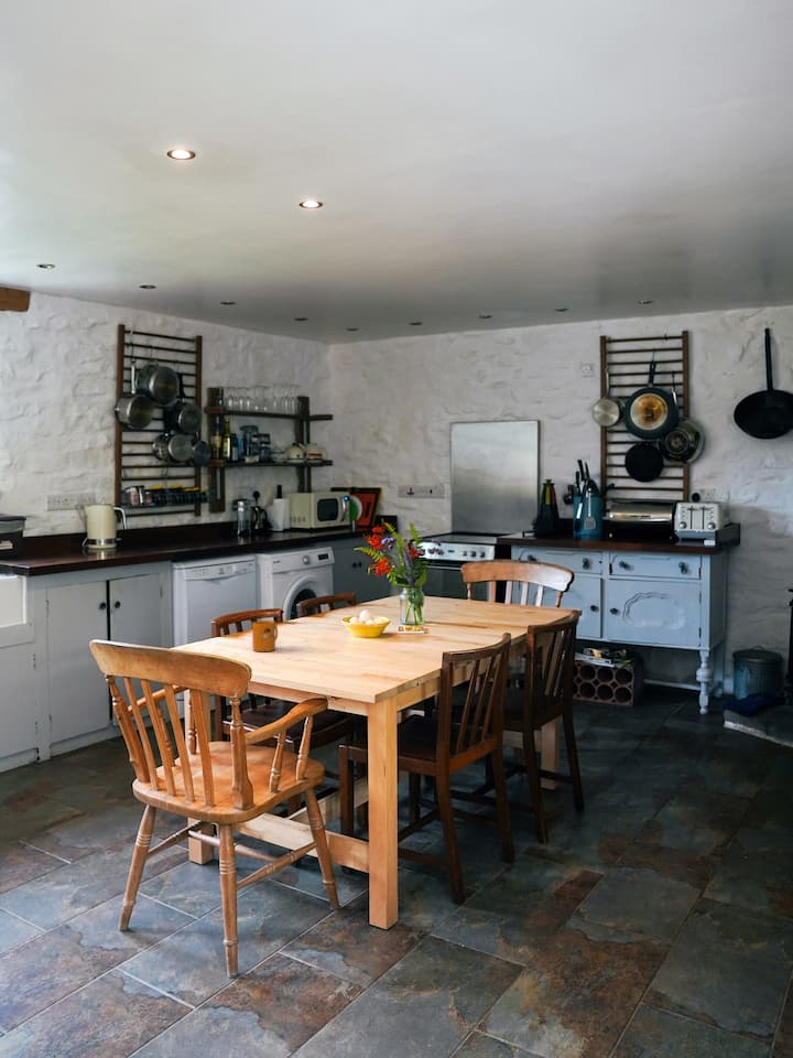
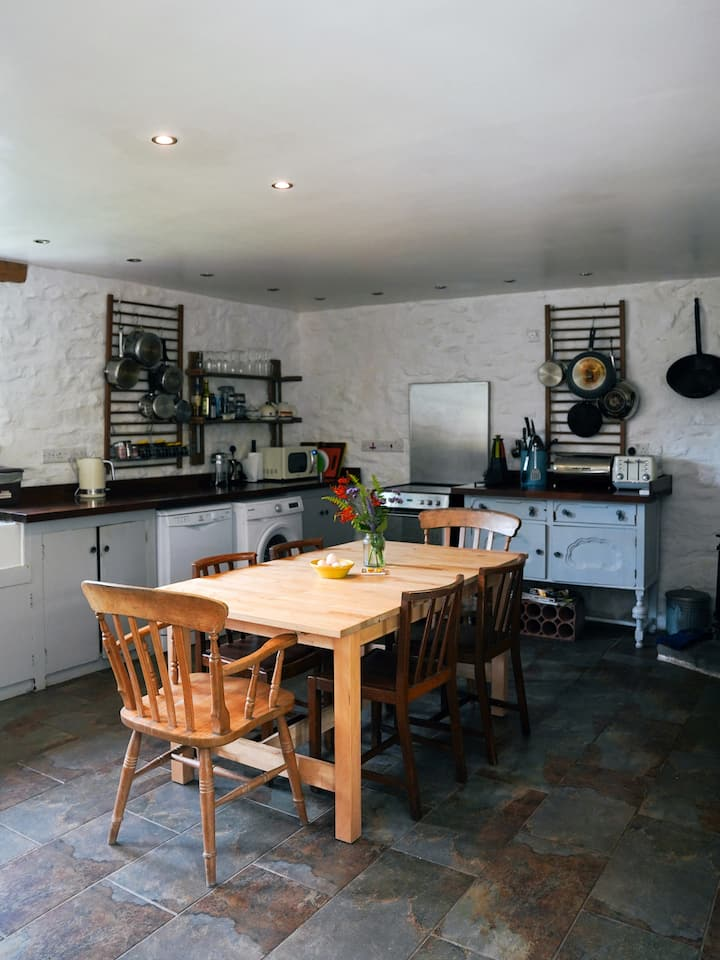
- mug [251,619,279,652]
